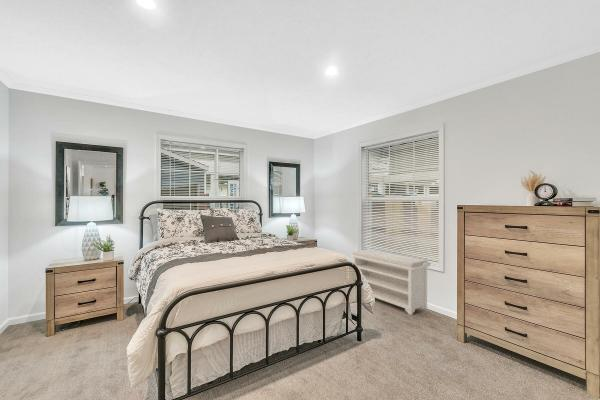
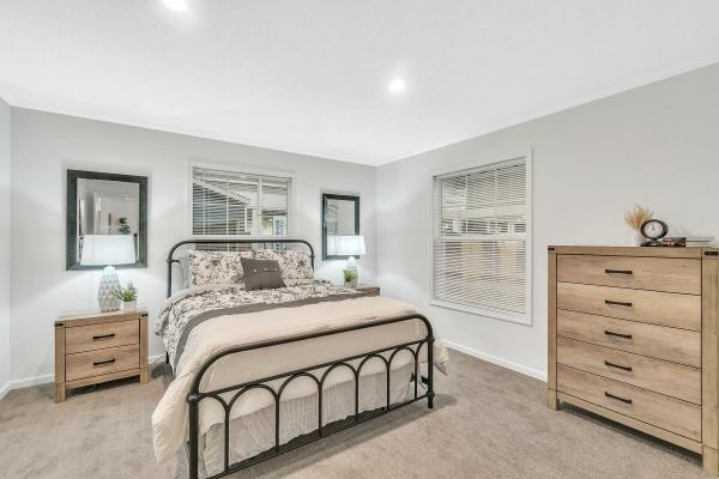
- bench [349,248,431,316]
